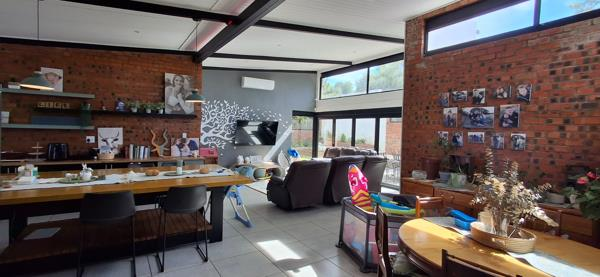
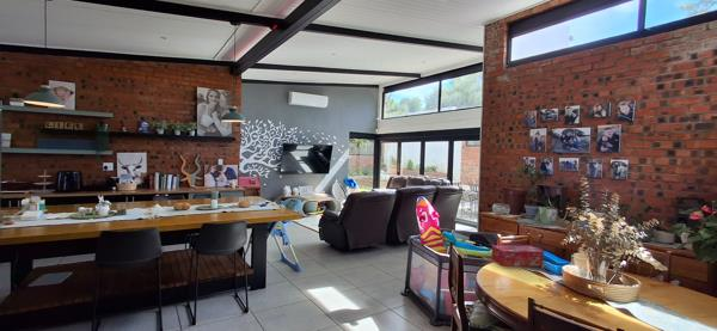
+ tissue box [491,245,545,268]
